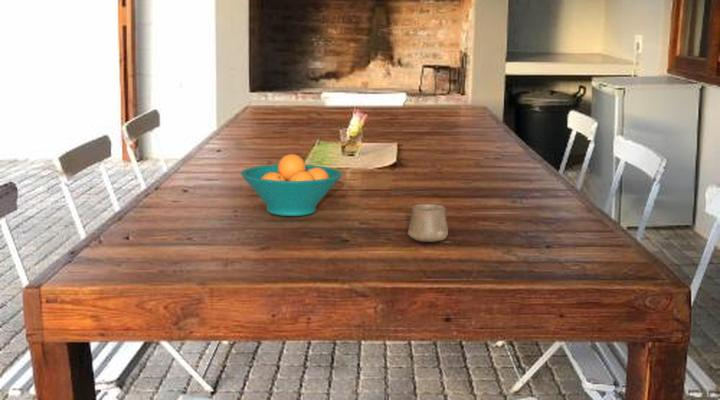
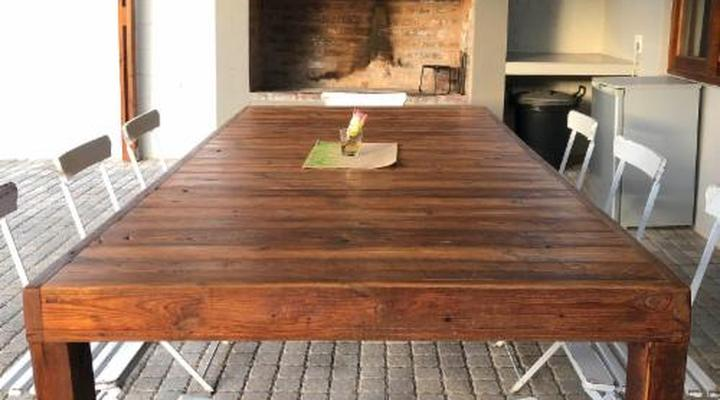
- cup [407,203,449,243]
- fruit bowl [240,153,343,217]
